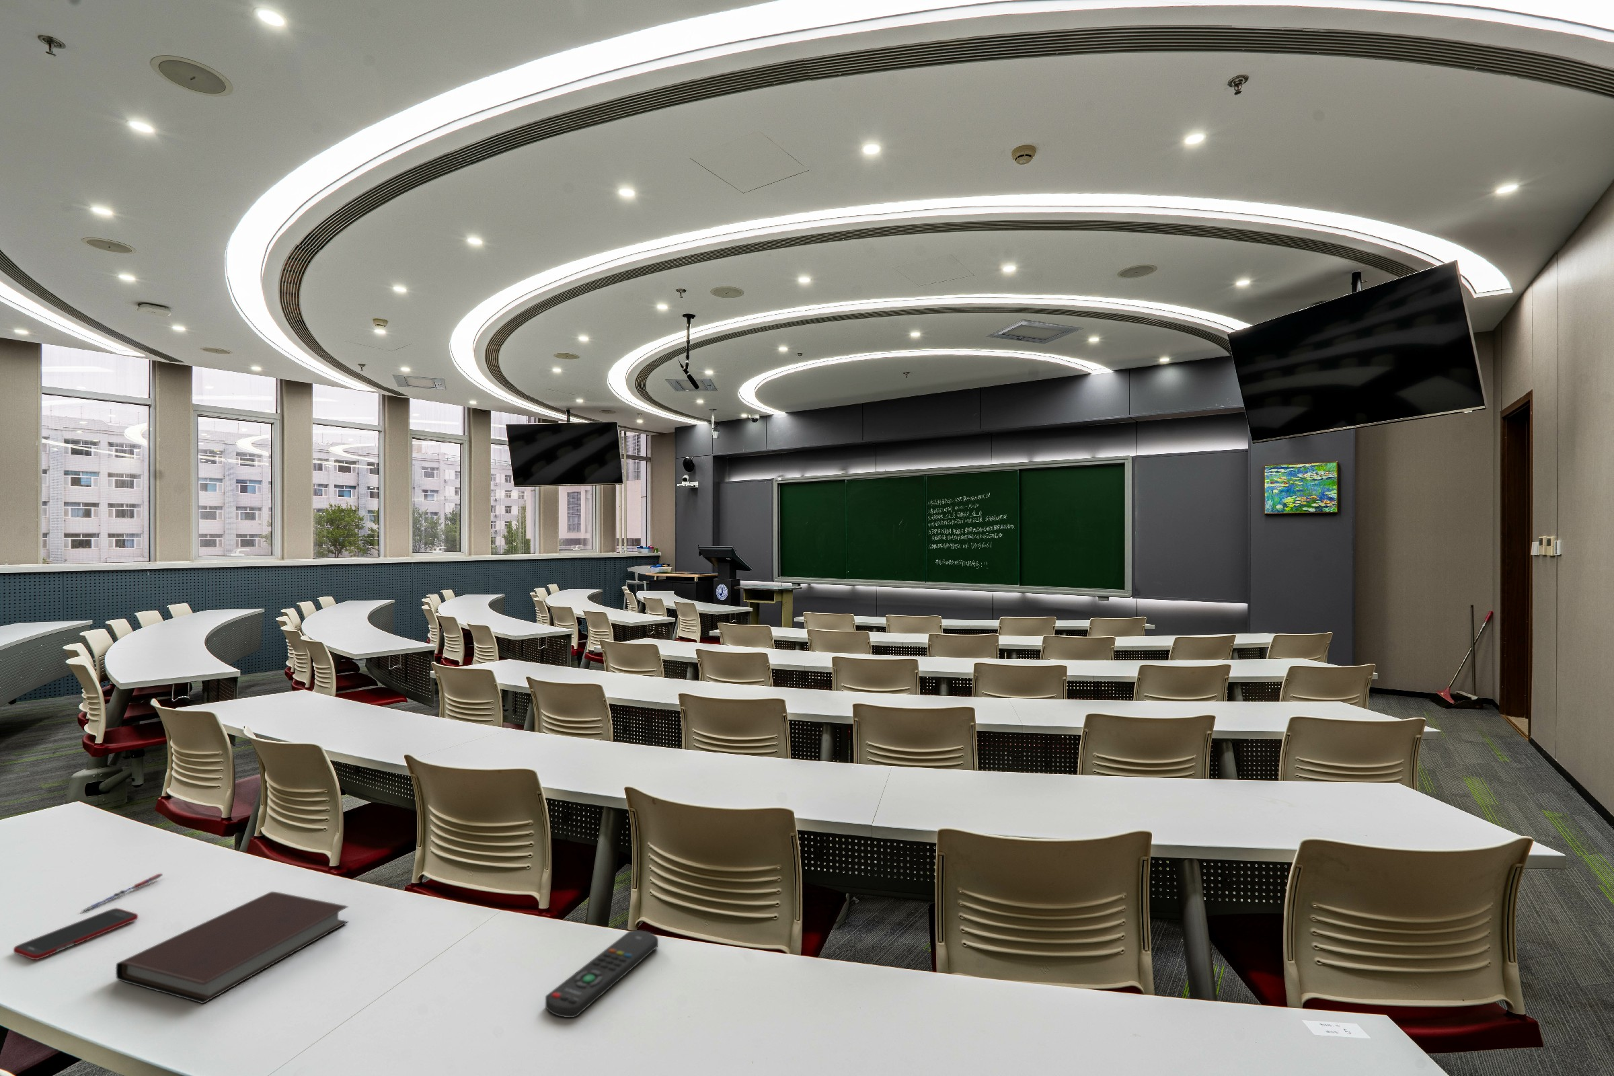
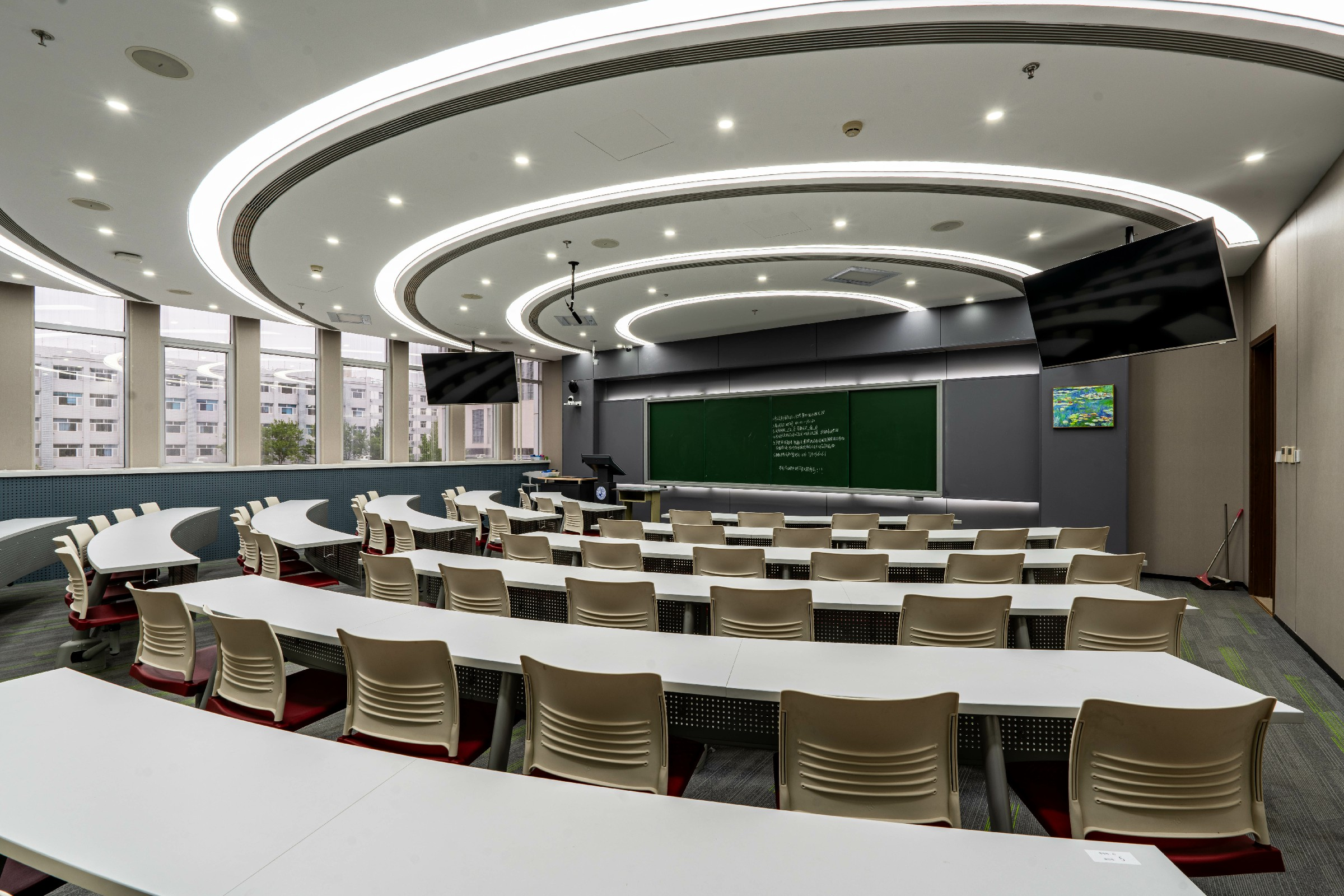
- pen [82,873,163,911]
- cell phone [13,907,138,961]
- remote control [545,929,659,1018]
- notebook [115,891,349,1004]
